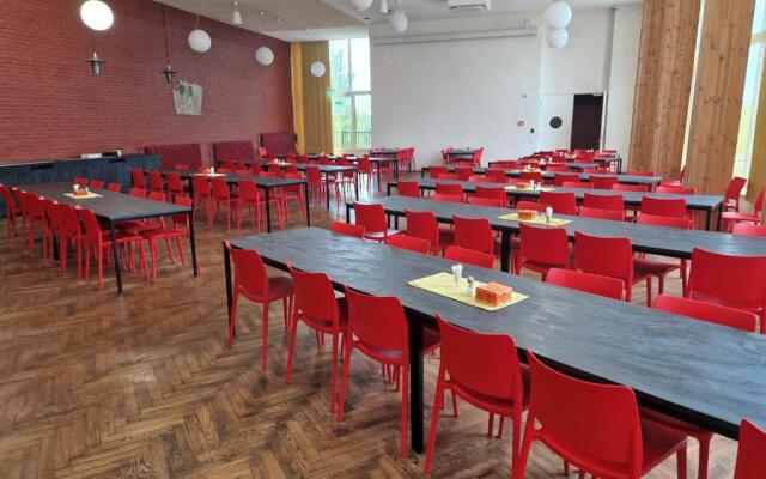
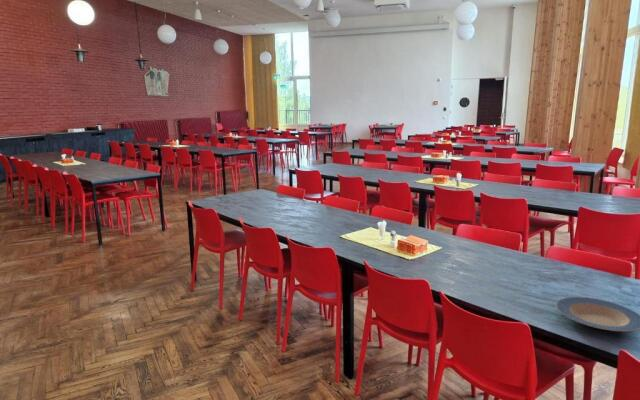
+ plate [555,296,640,333]
